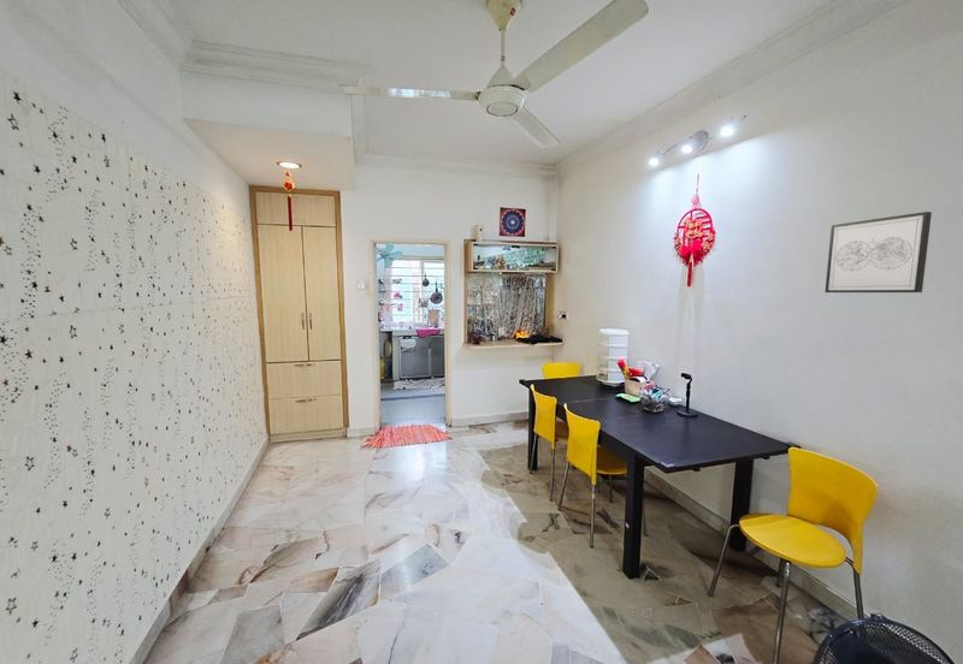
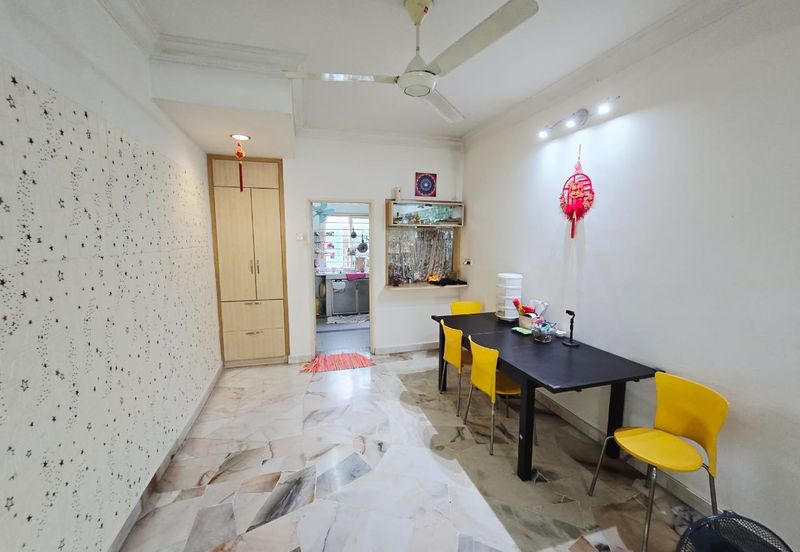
- wall art [825,211,933,294]
